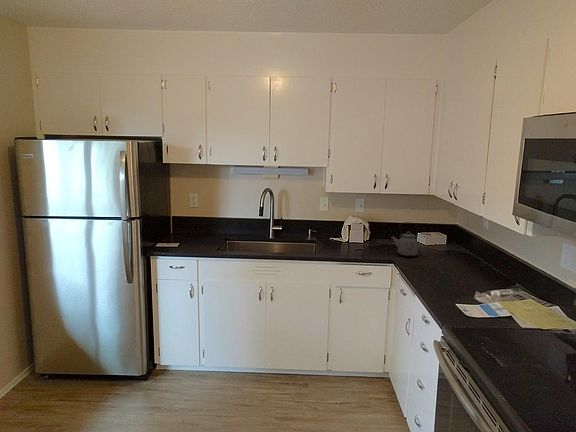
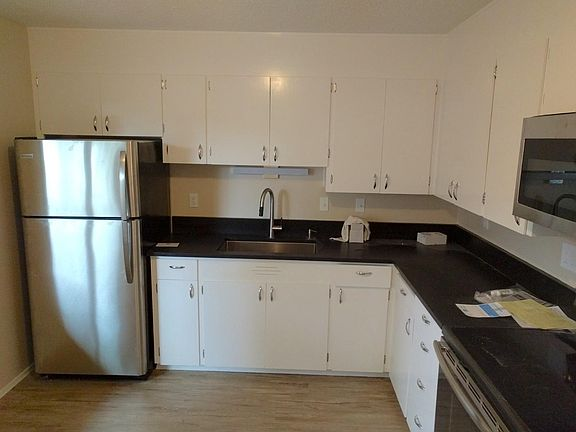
- kettle [390,222,420,258]
